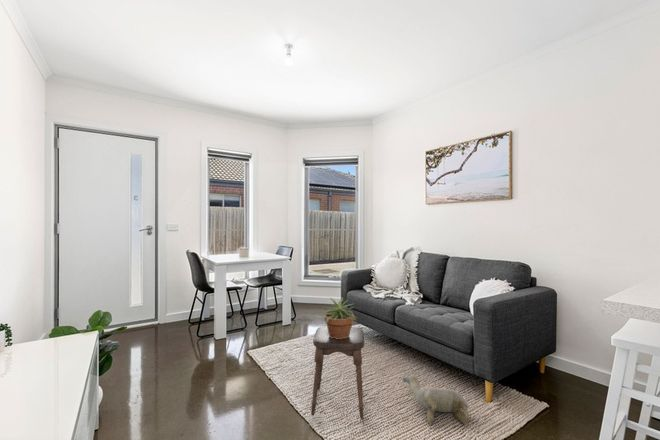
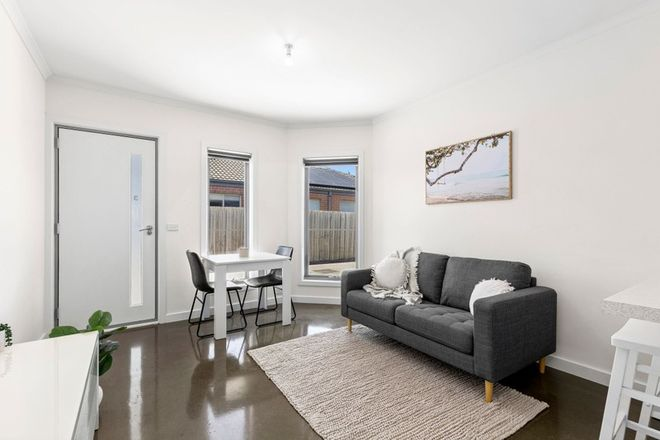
- stool [310,325,365,420]
- plush toy [402,372,470,428]
- potted plant [321,296,358,339]
